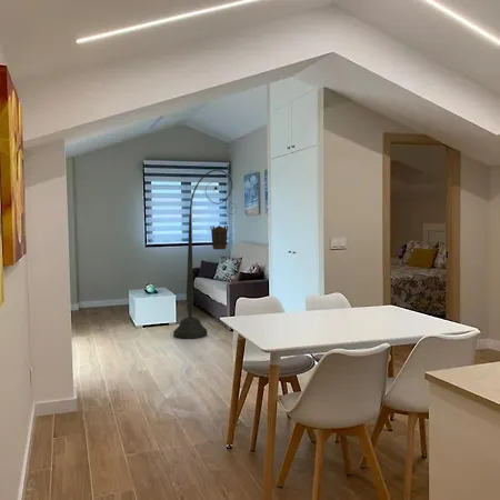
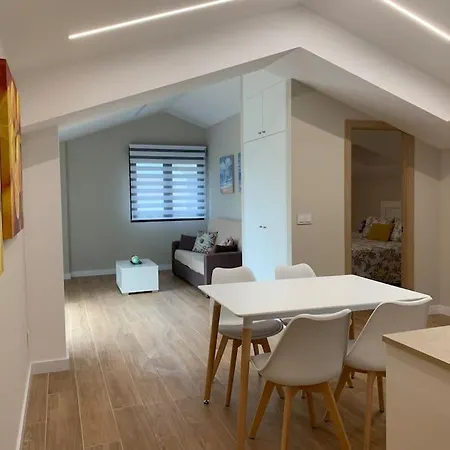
- floor lamp [172,169,238,340]
